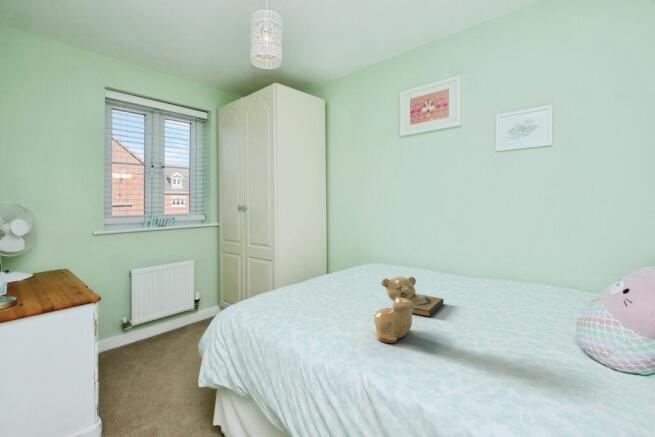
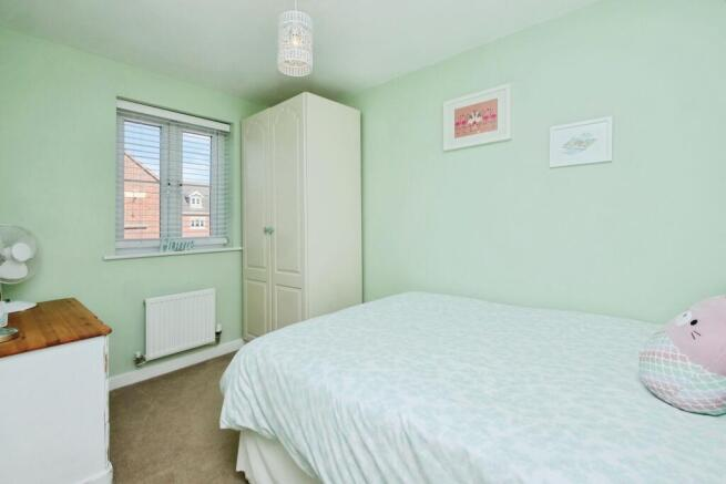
- teddy bear [373,276,425,344]
- hardback book [412,293,445,318]
